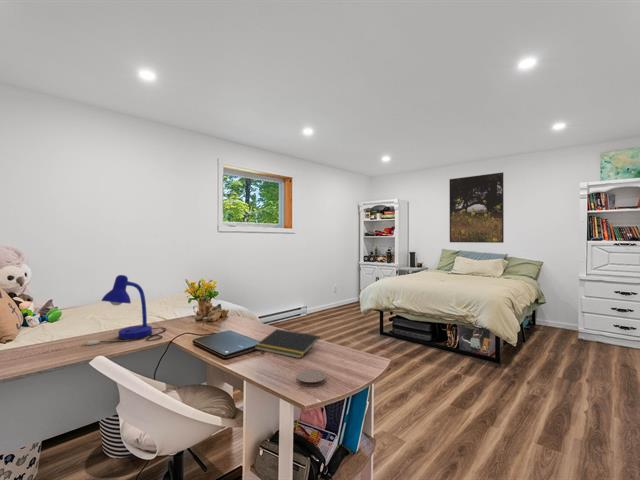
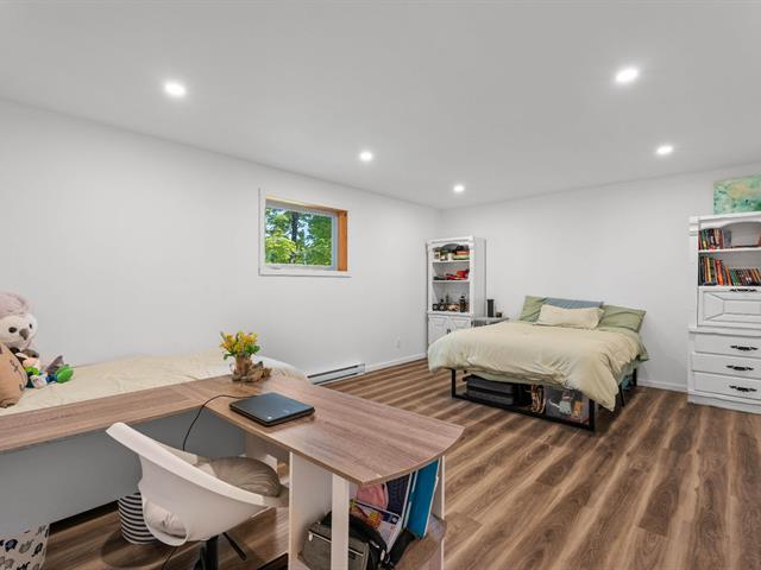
- coaster [296,368,327,387]
- desk lamp [81,274,167,346]
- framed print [448,172,505,244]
- notepad [254,328,321,359]
